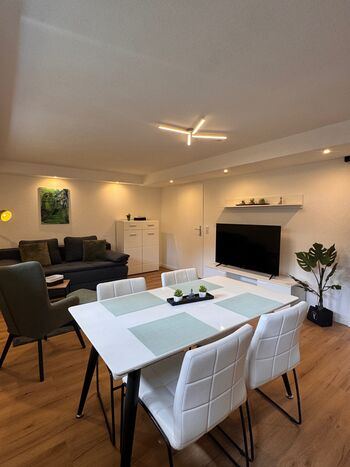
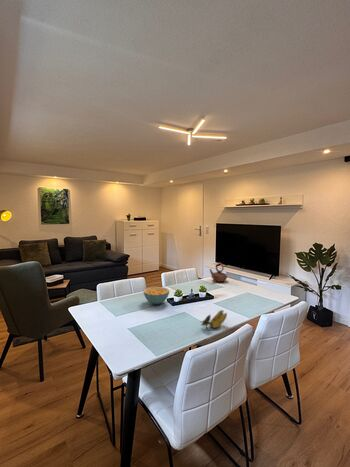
+ cereal bowl [143,286,170,305]
+ teapot [209,262,228,283]
+ banana [200,309,228,329]
